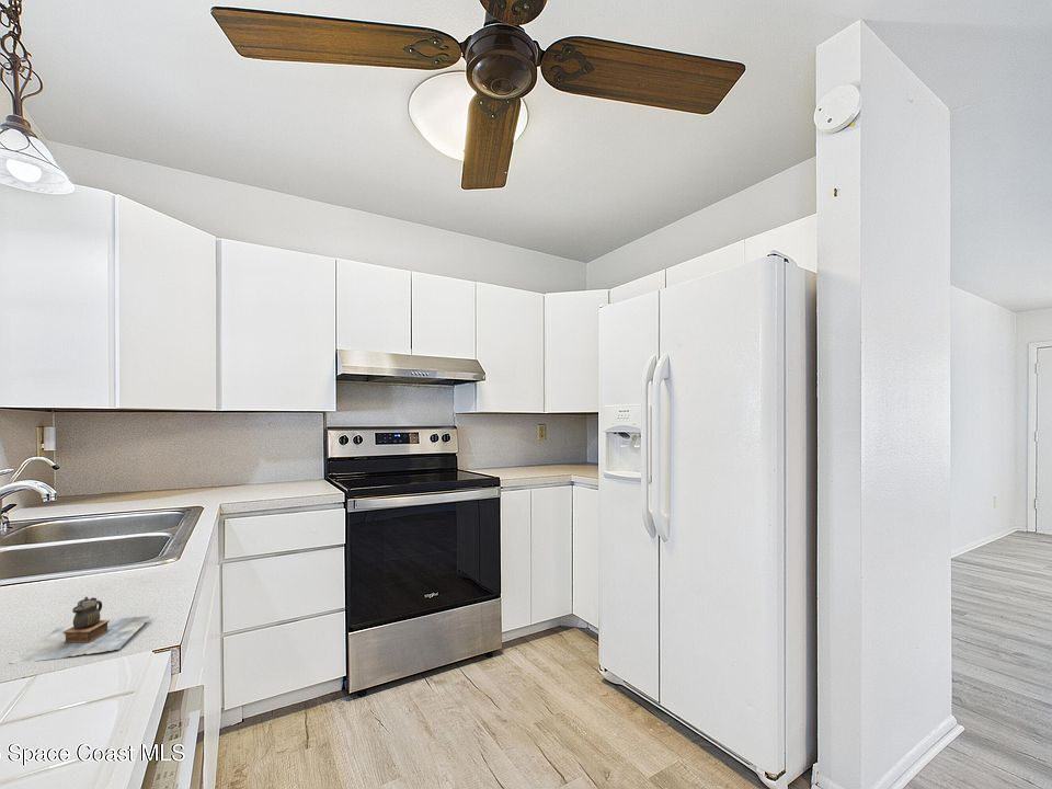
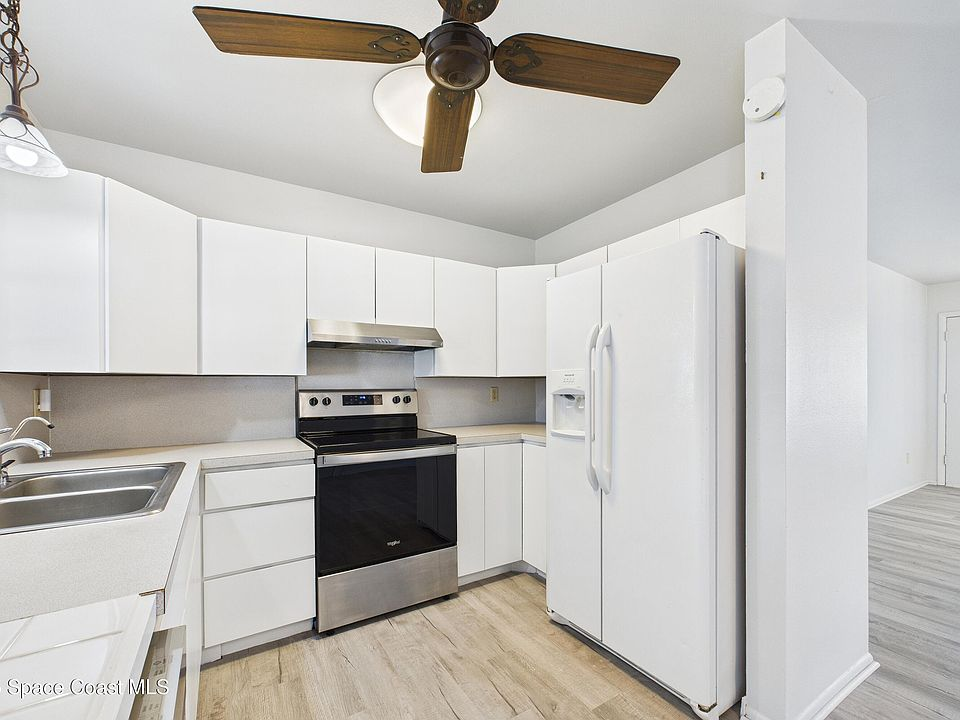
- teapot [8,596,151,664]
